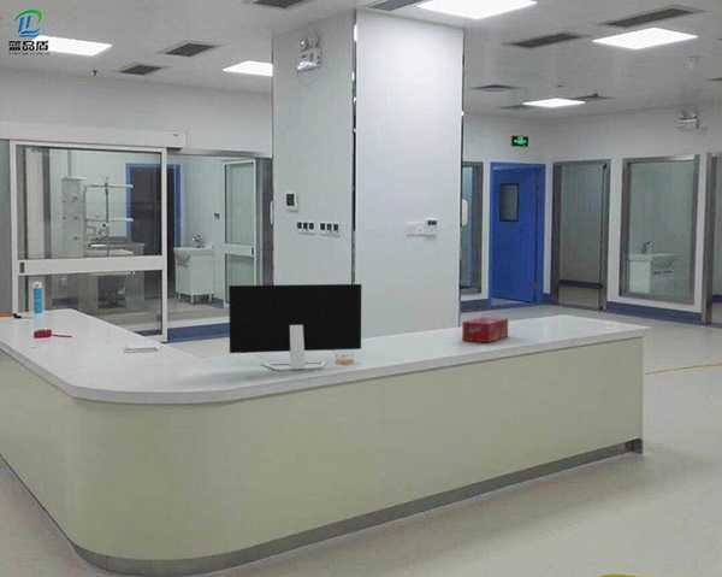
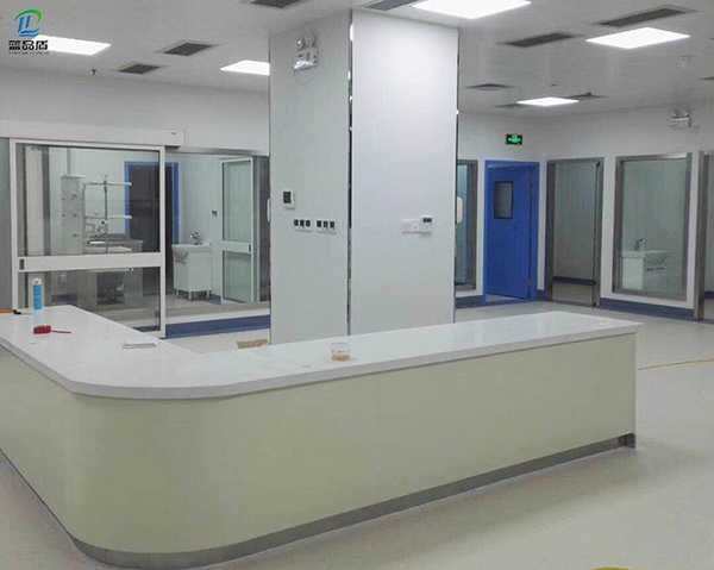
- tissue box [461,316,509,343]
- monitor [227,283,362,371]
